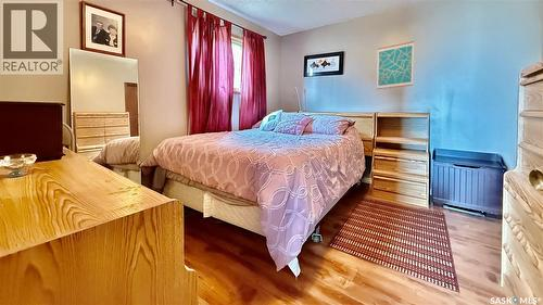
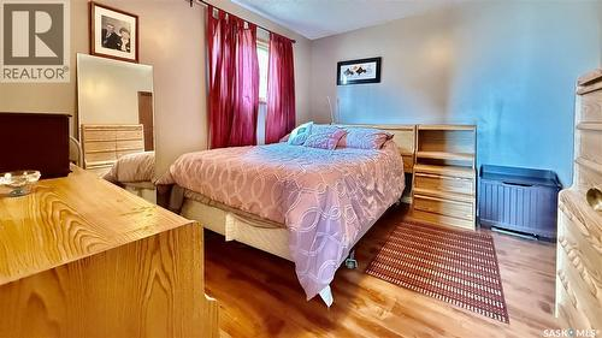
- wall art [376,40,415,90]
